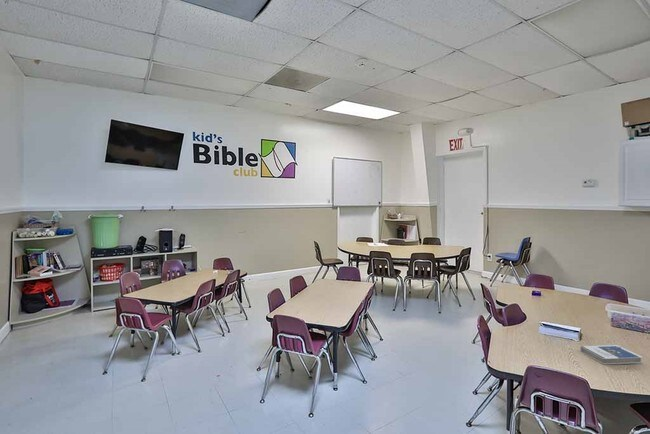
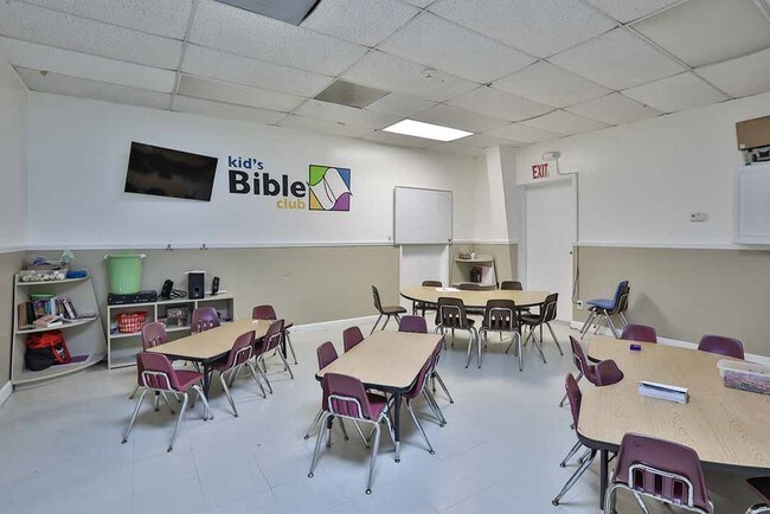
- hardback book [579,344,644,365]
